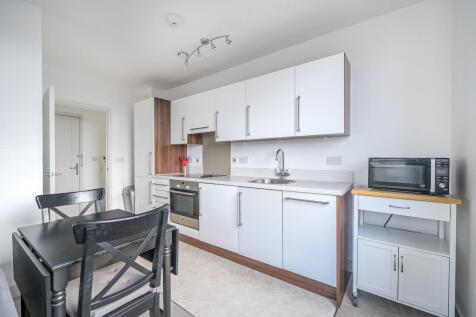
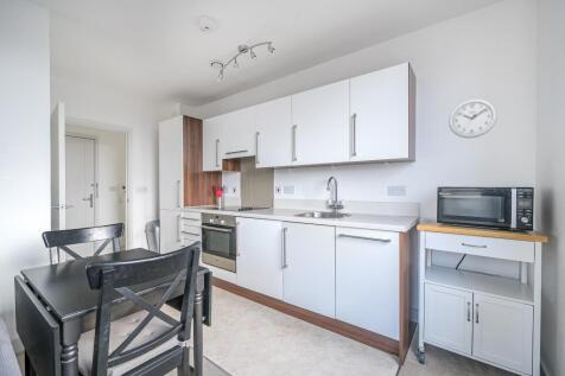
+ wall clock [447,97,499,139]
